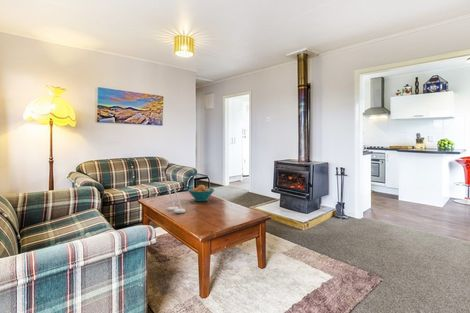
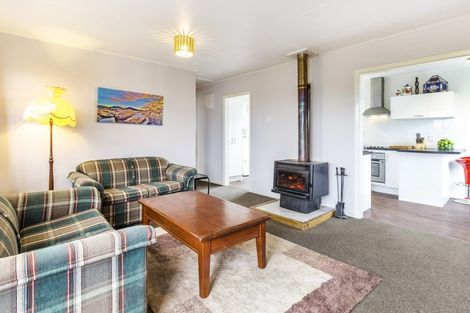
- fruit bowl [187,184,216,202]
- candle holder [161,170,186,214]
